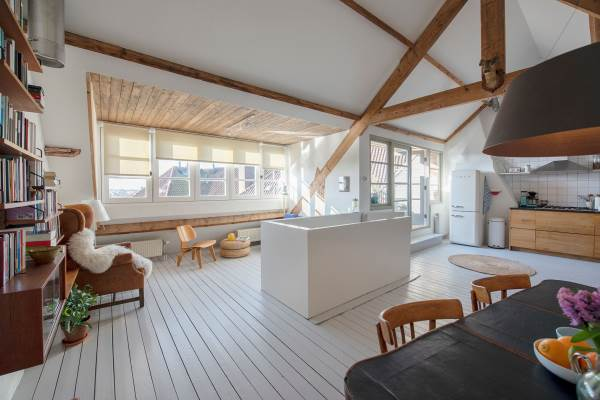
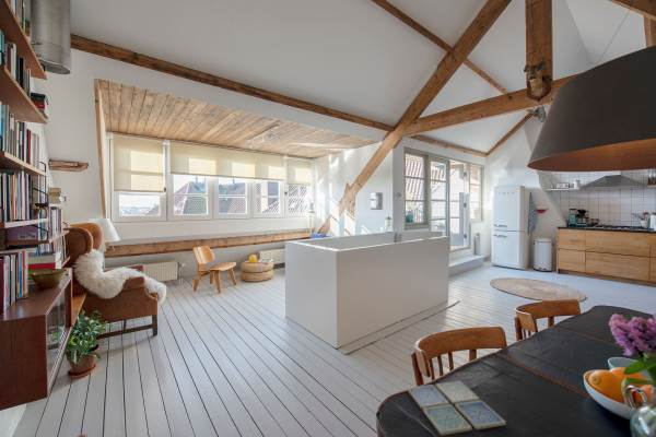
+ drink coaster [407,380,507,436]
